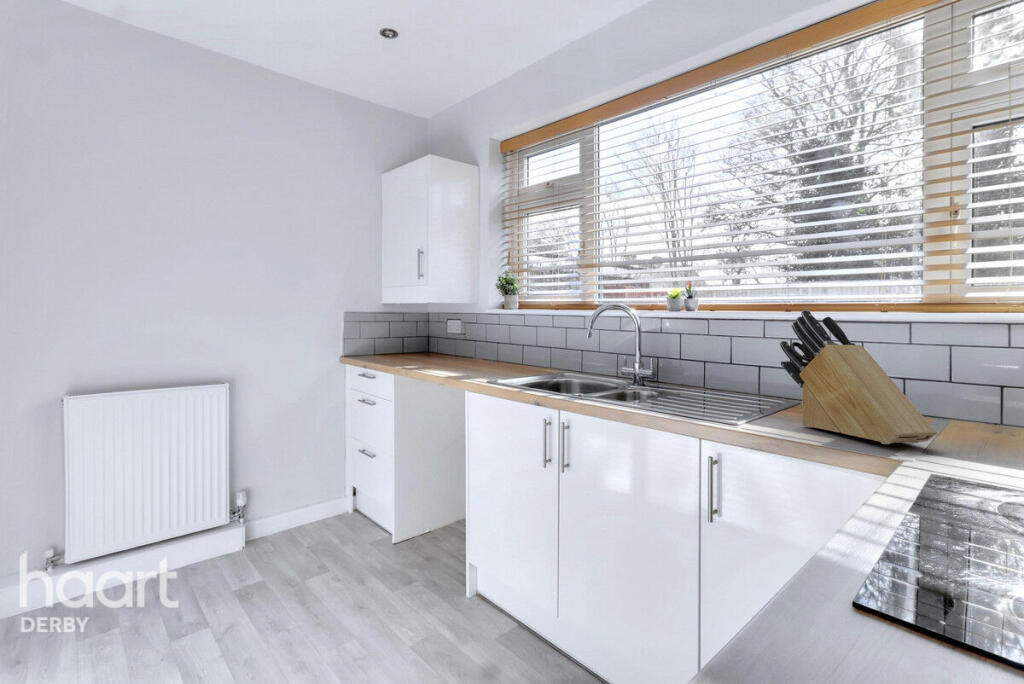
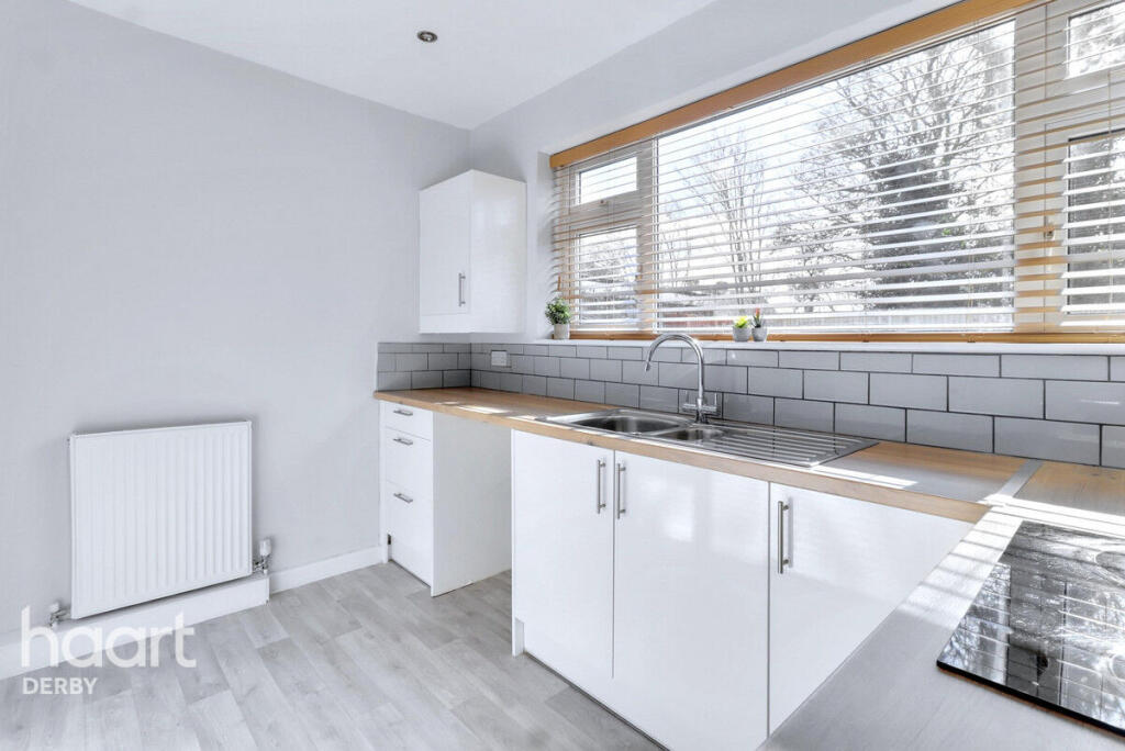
- knife block [779,309,938,445]
